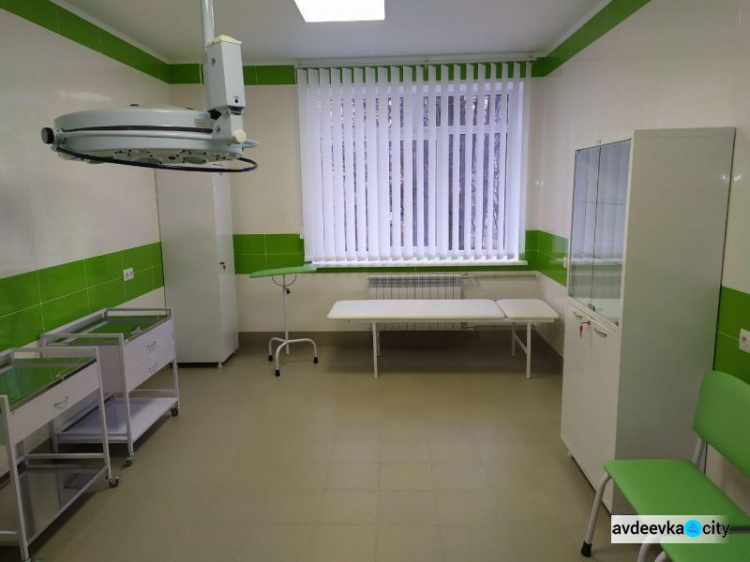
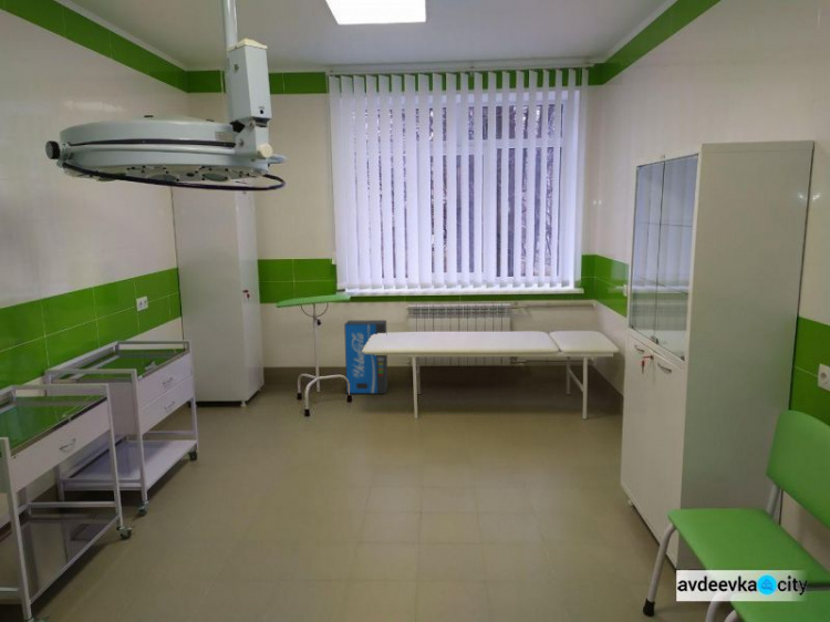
+ air purifier [343,319,388,395]
